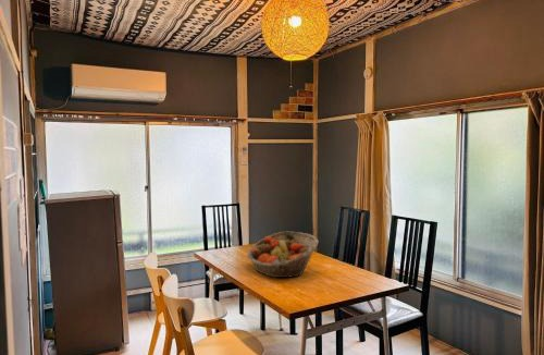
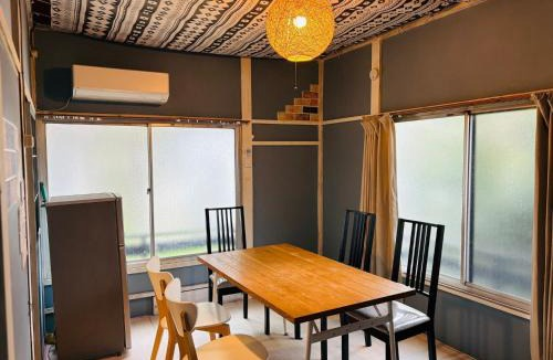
- fruit basket [246,231,319,279]
